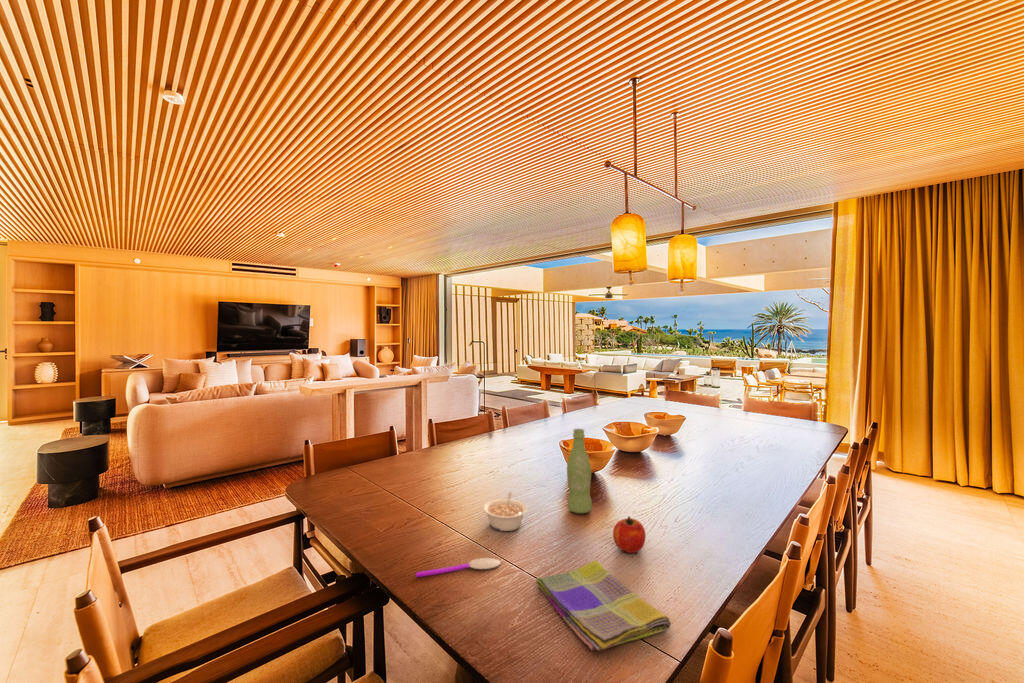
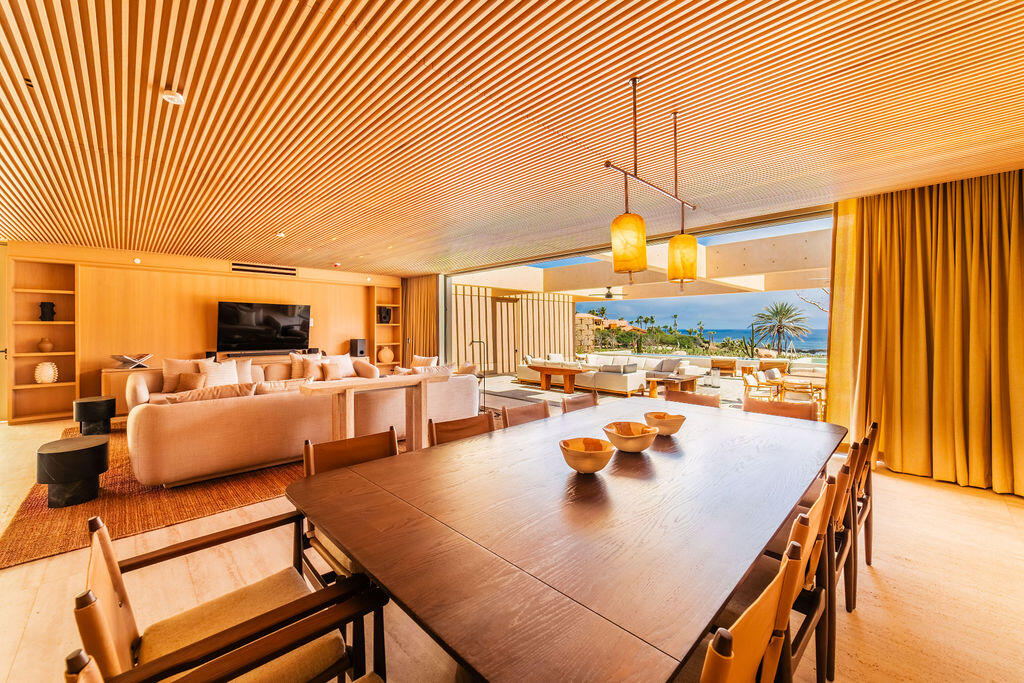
- dish towel [535,559,672,652]
- fruit [612,515,647,554]
- legume [482,491,528,532]
- spoon [415,557,502,578]
- bottle [566,428,593,514]
